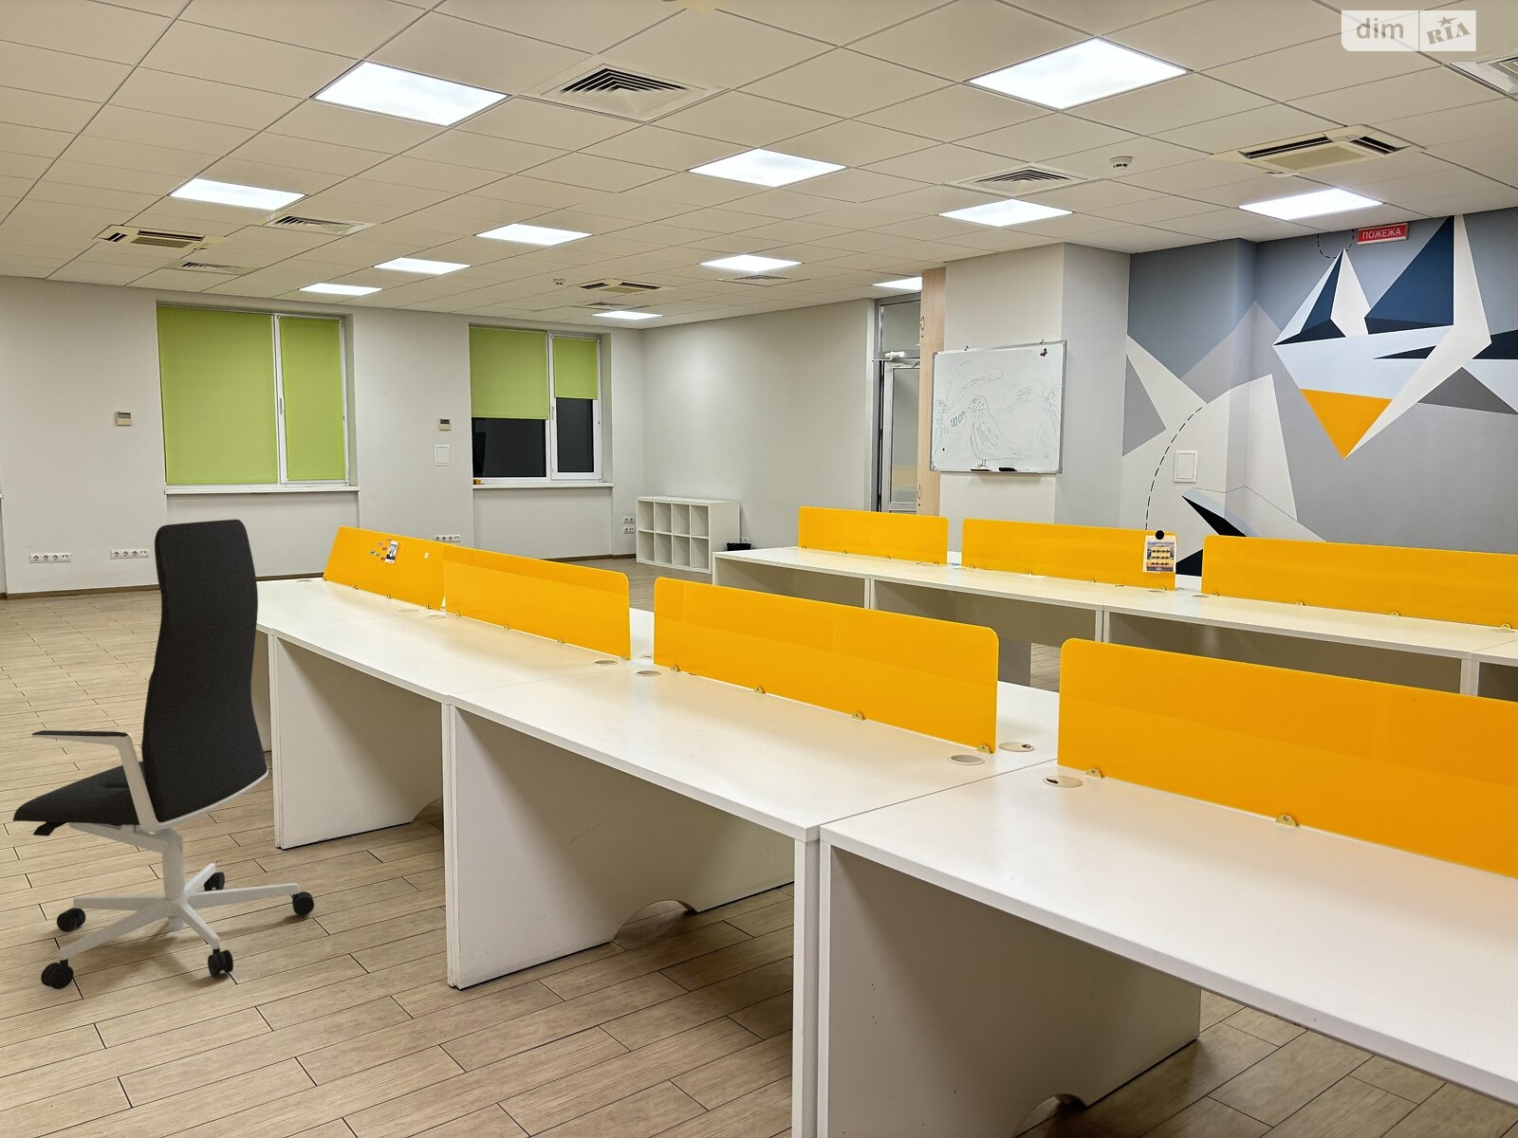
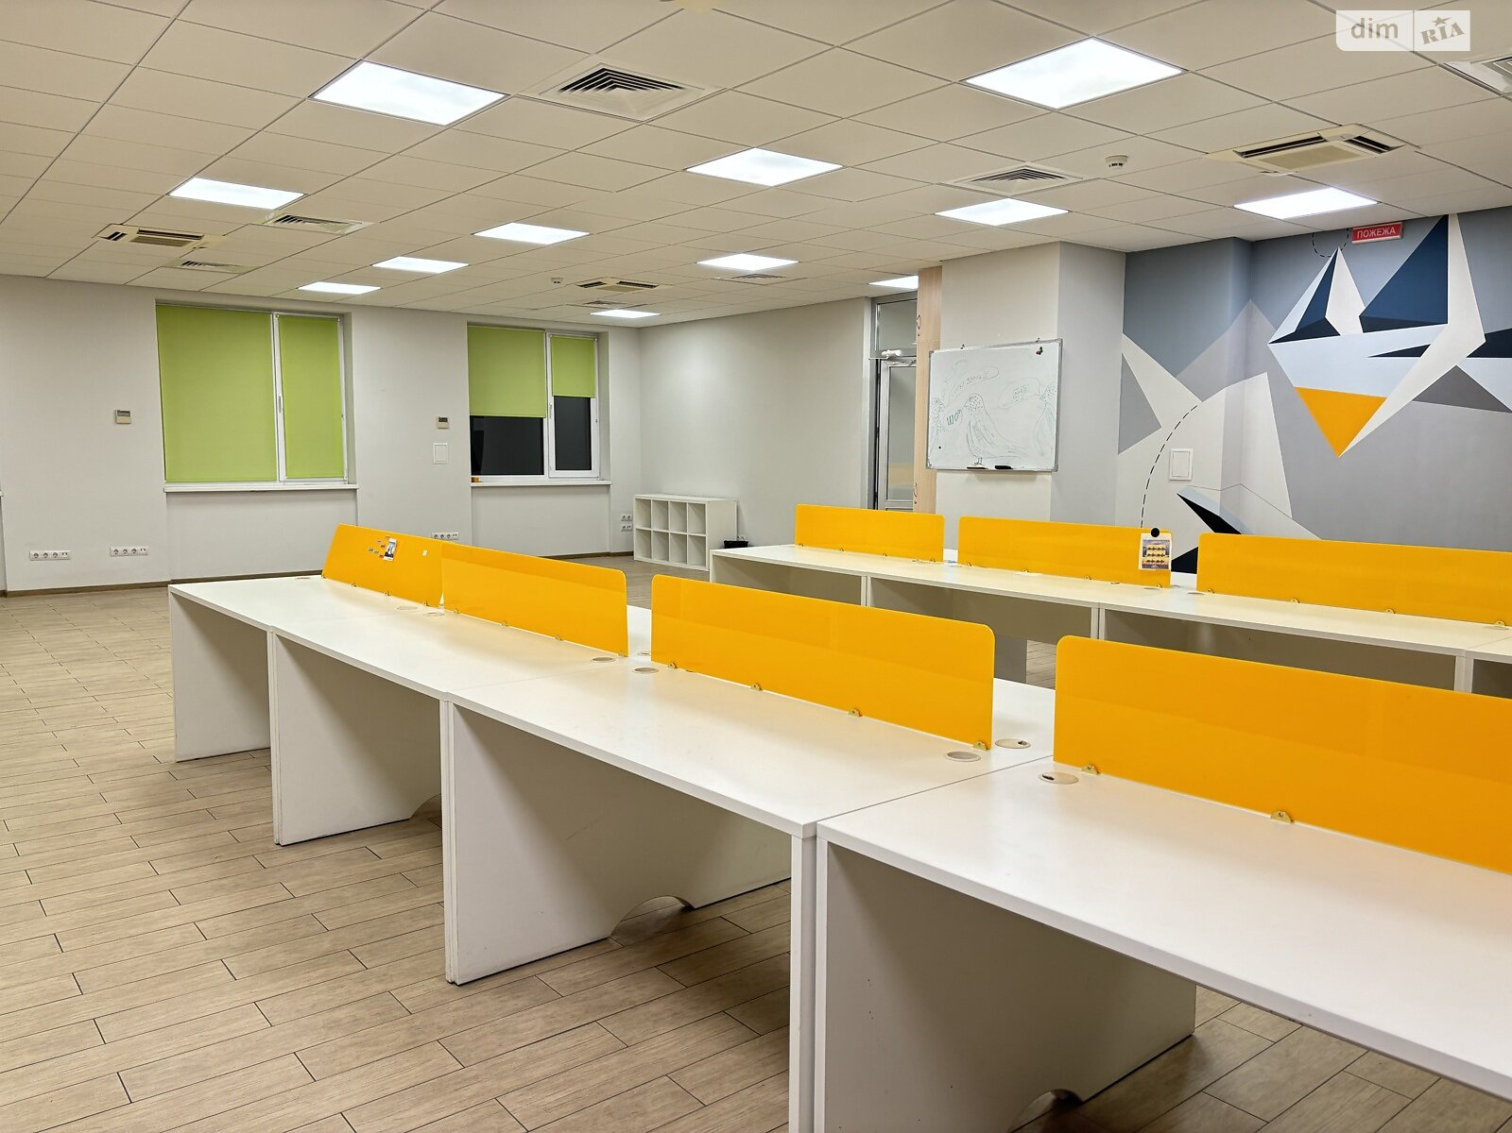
- office chair [12,519,316,990]
